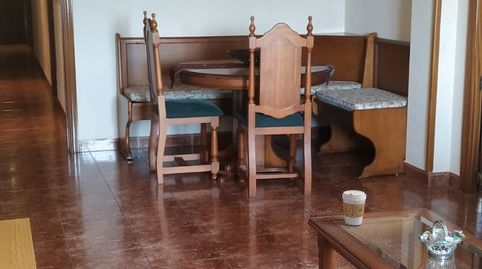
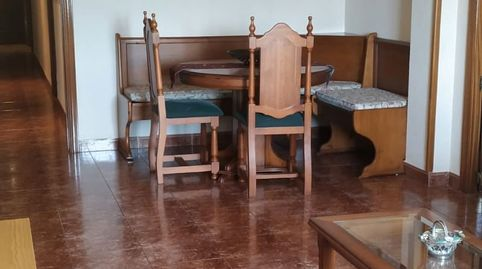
- coffee cup [341,189,367,226]
